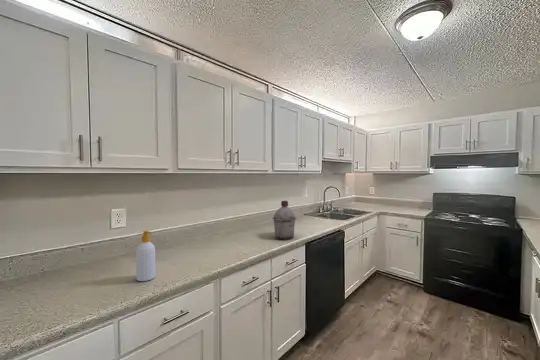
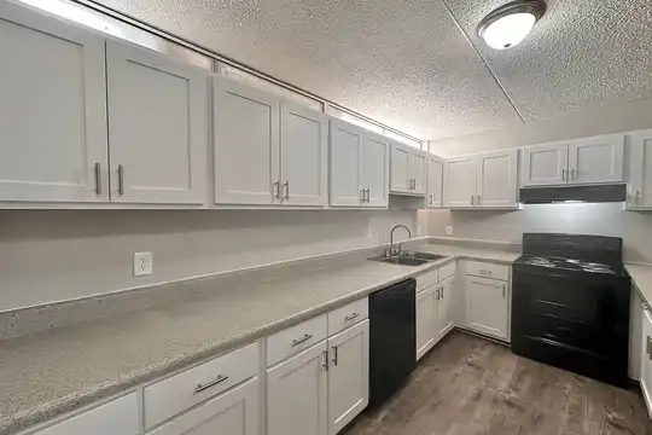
- soap bottle [135,230,156,282]
- canister [272,200,297,241]
